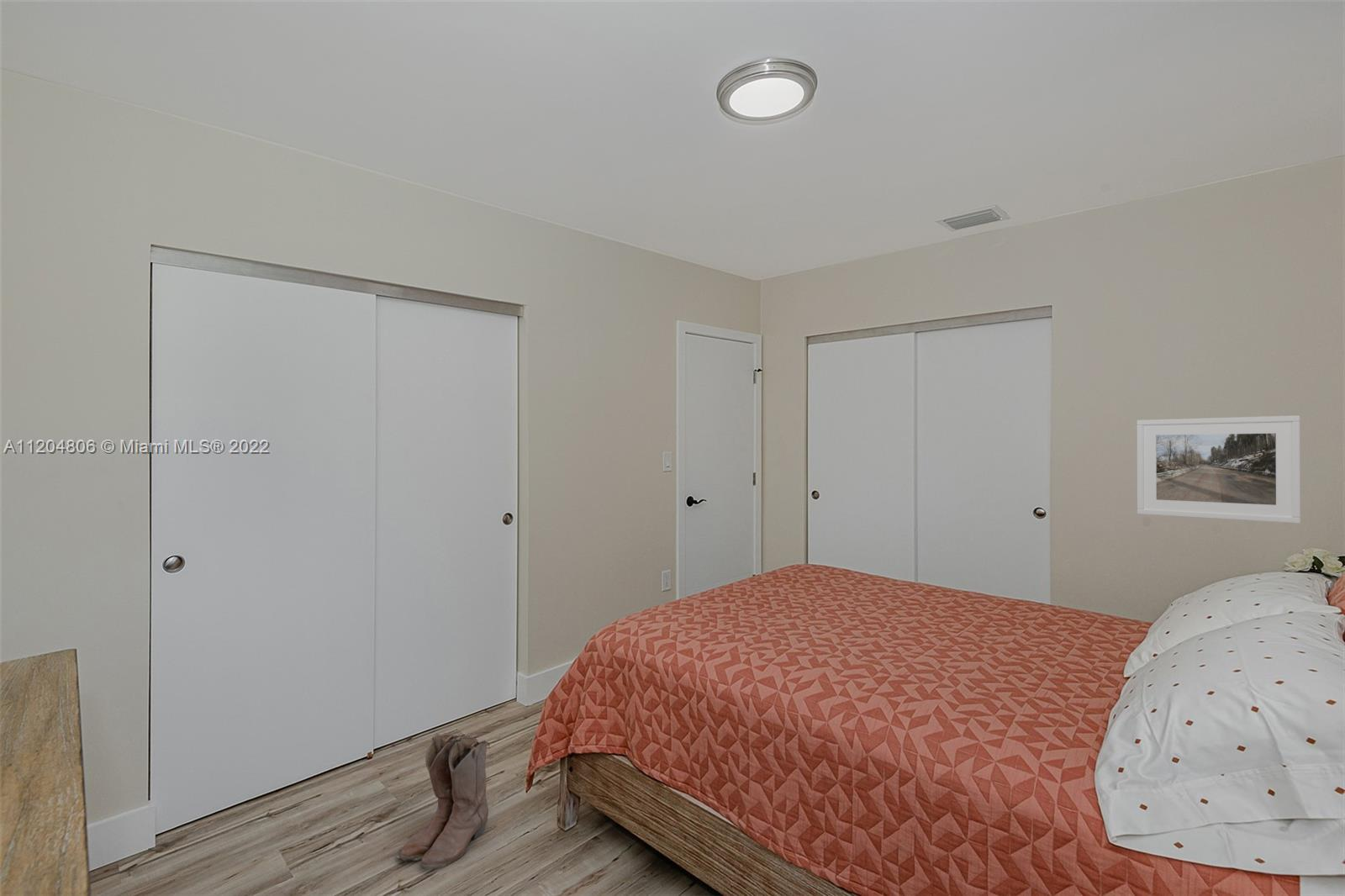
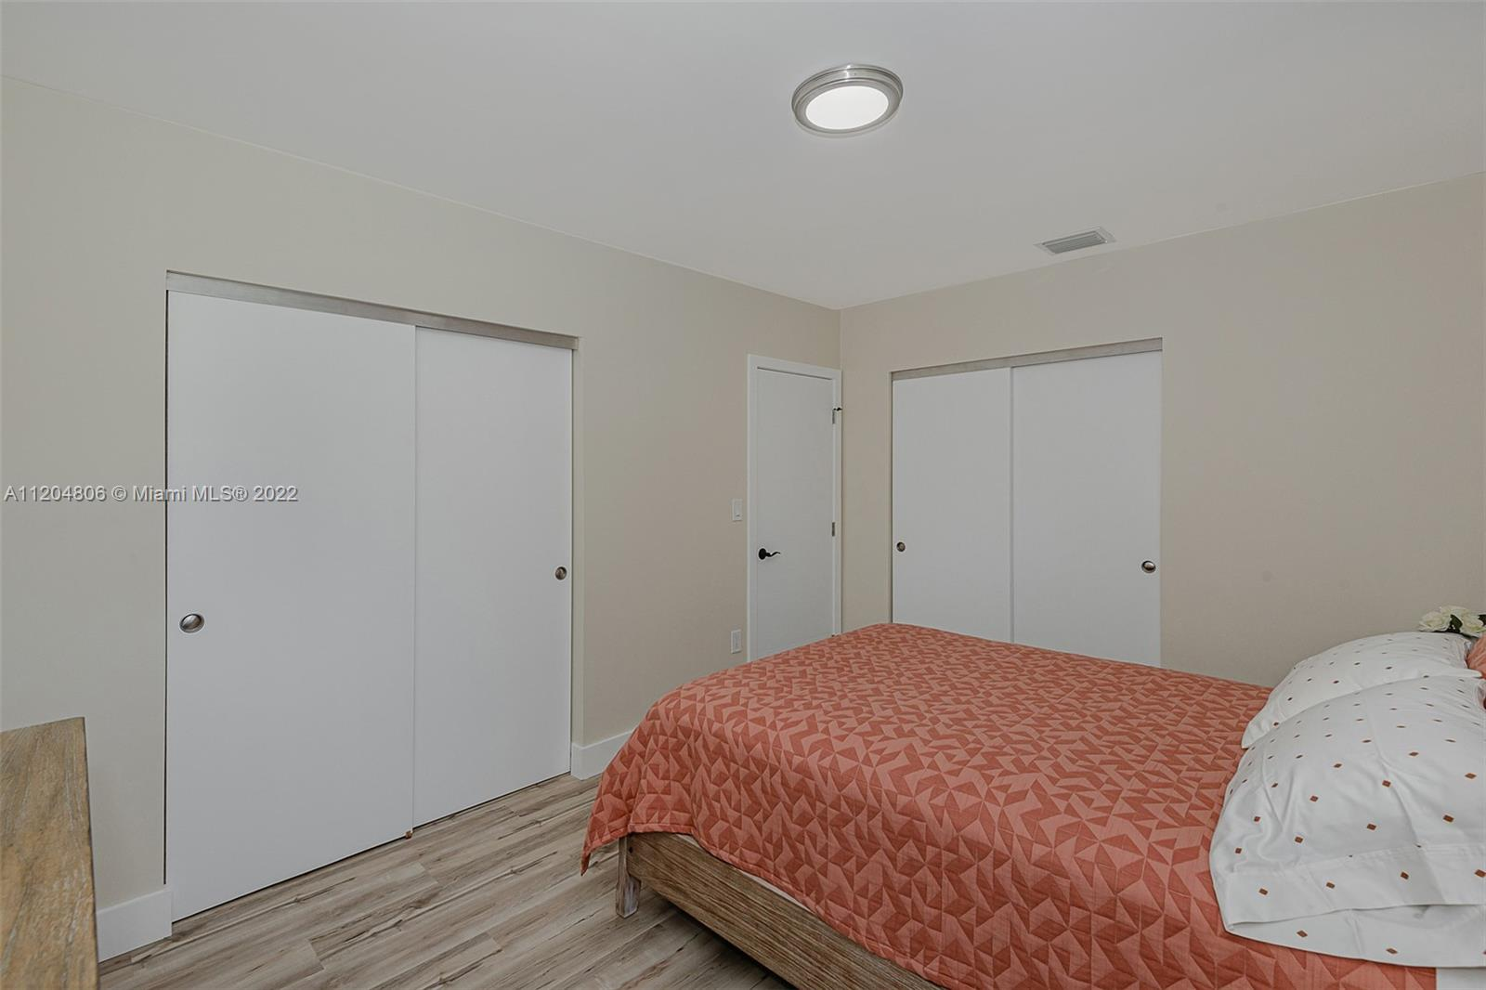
- boots [396,732,489,871]
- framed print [1137,414,1301,524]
